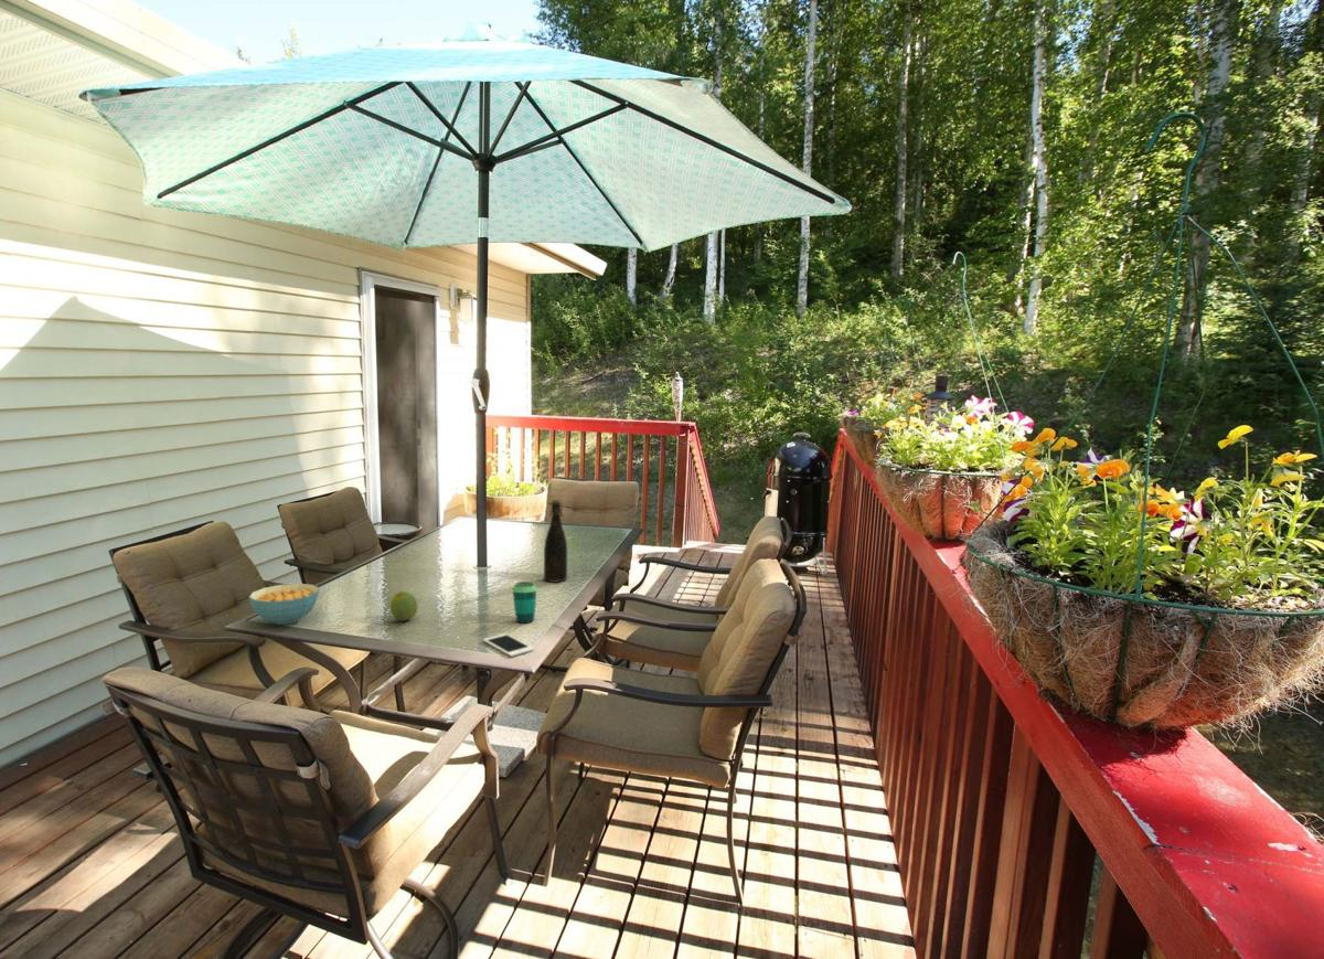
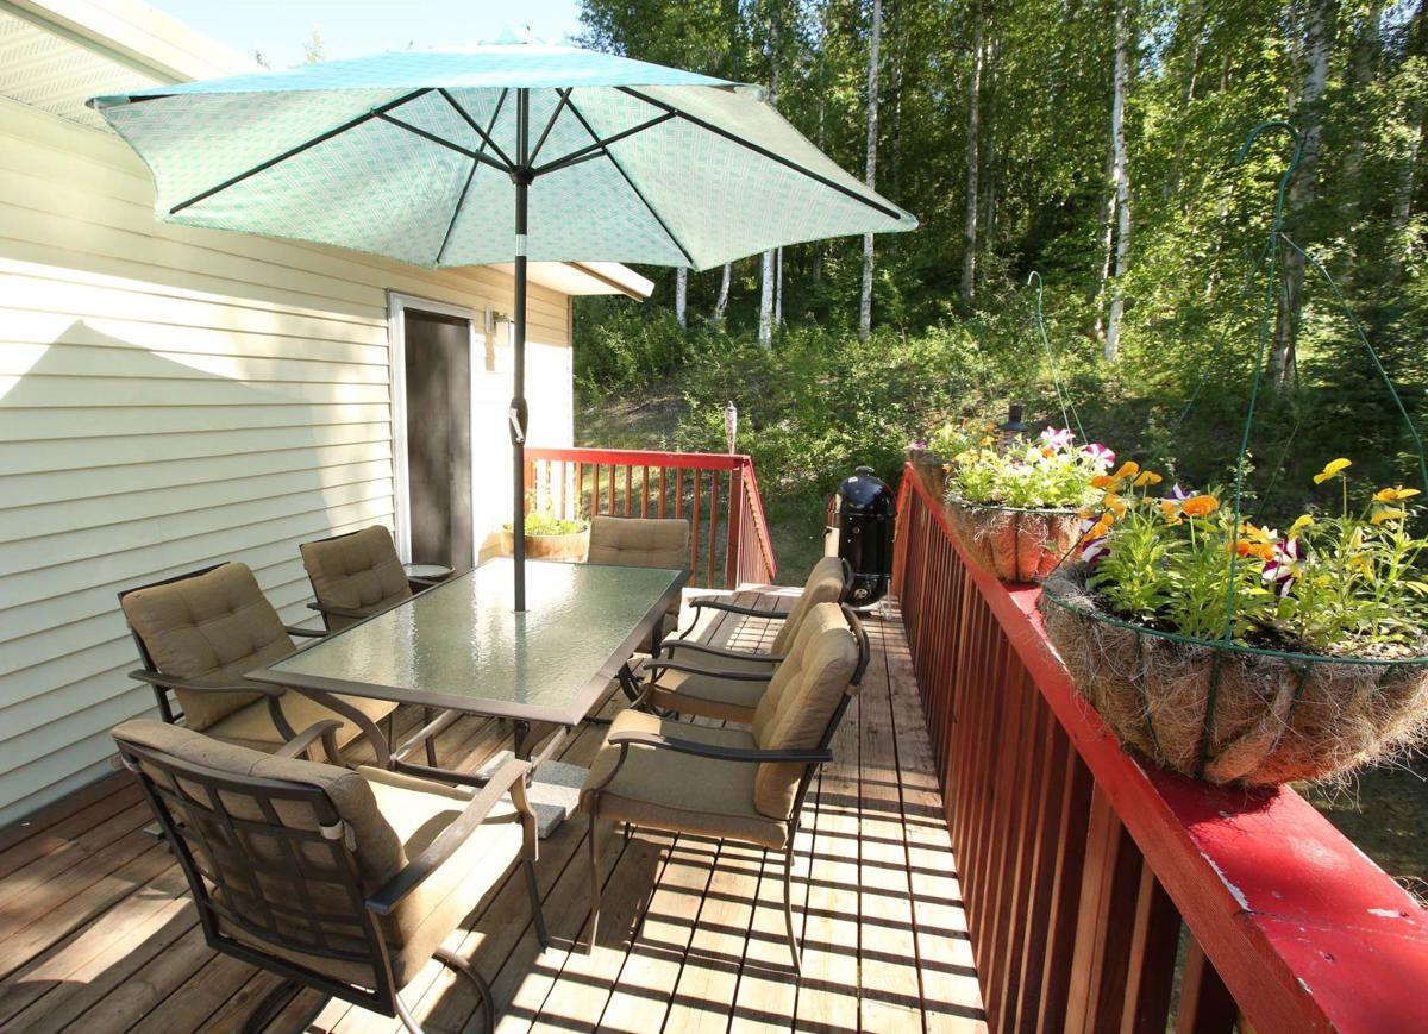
- cup [511,580,538,625]
- bottle [543,498,568,584]
- cell phone [482,632,535,658]
- fruit [389,590,419,622]
- cereal bowl [248,583,320,626]
